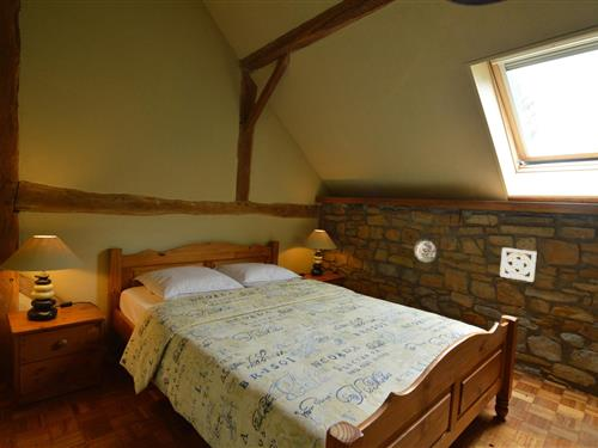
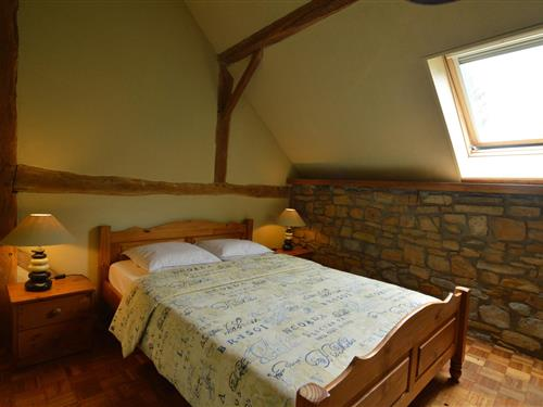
- wall ornament [499,246,537,283]
- decorative plate [413,237,439,264]
